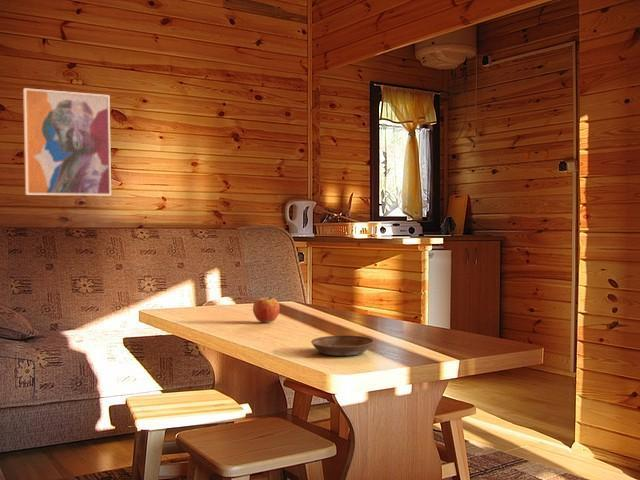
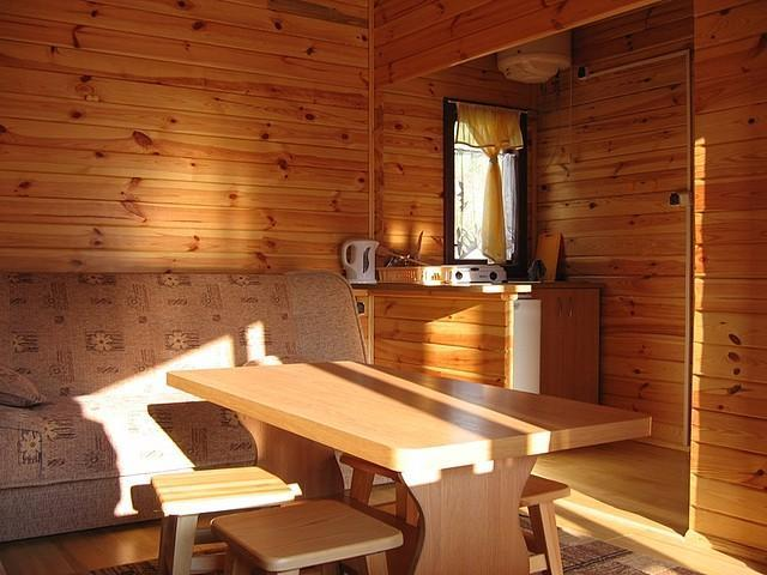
- saucer [310,334,375,357]
- wall art [22,87,112,197]
- fruit [252,296,281,323]
